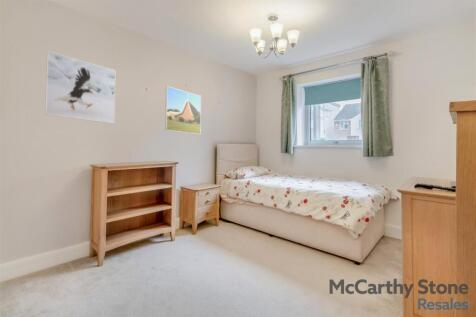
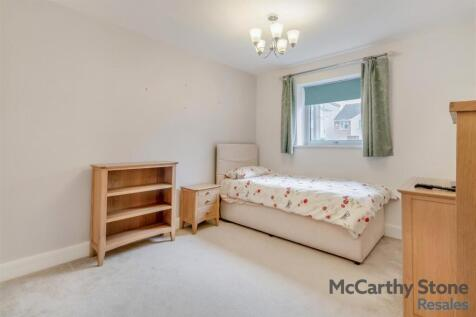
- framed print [164,85,202,136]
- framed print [44,50,116,124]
